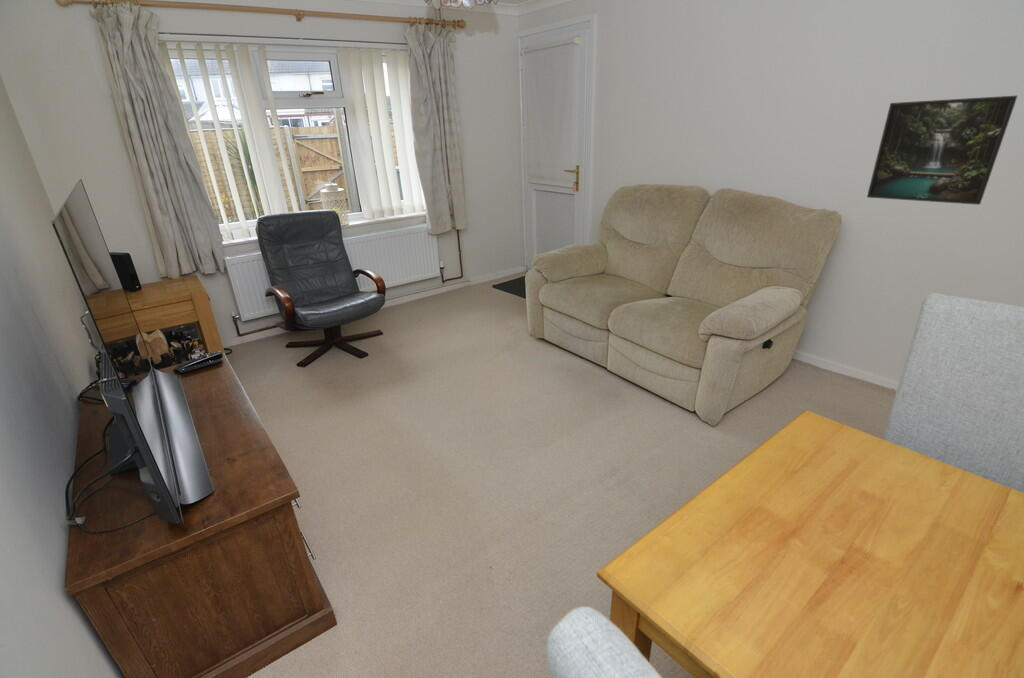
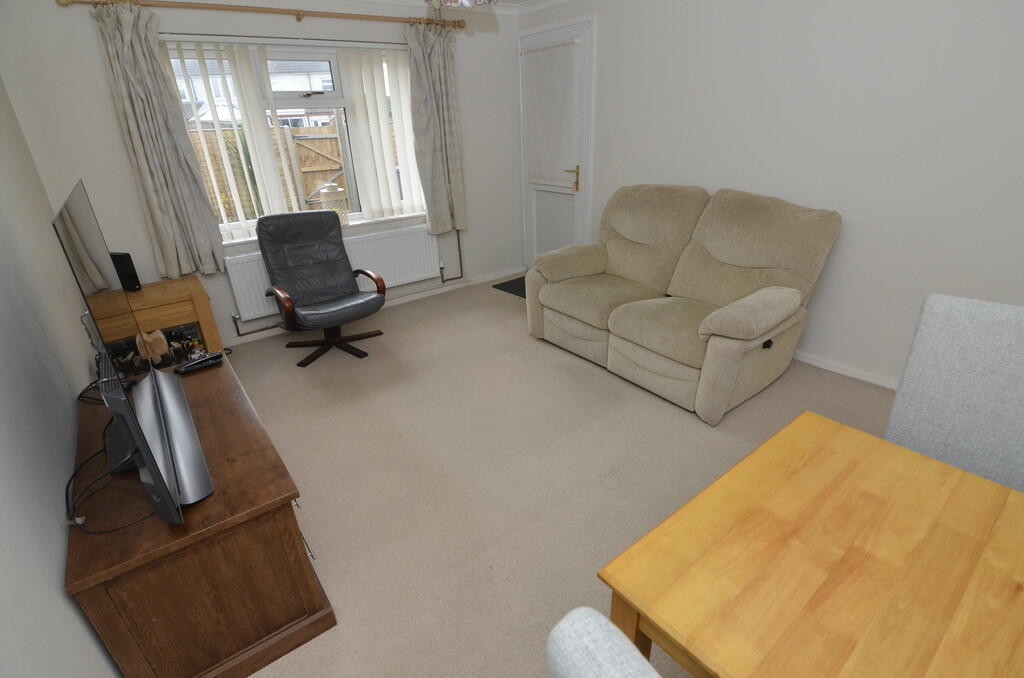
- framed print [866,95,1018,206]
